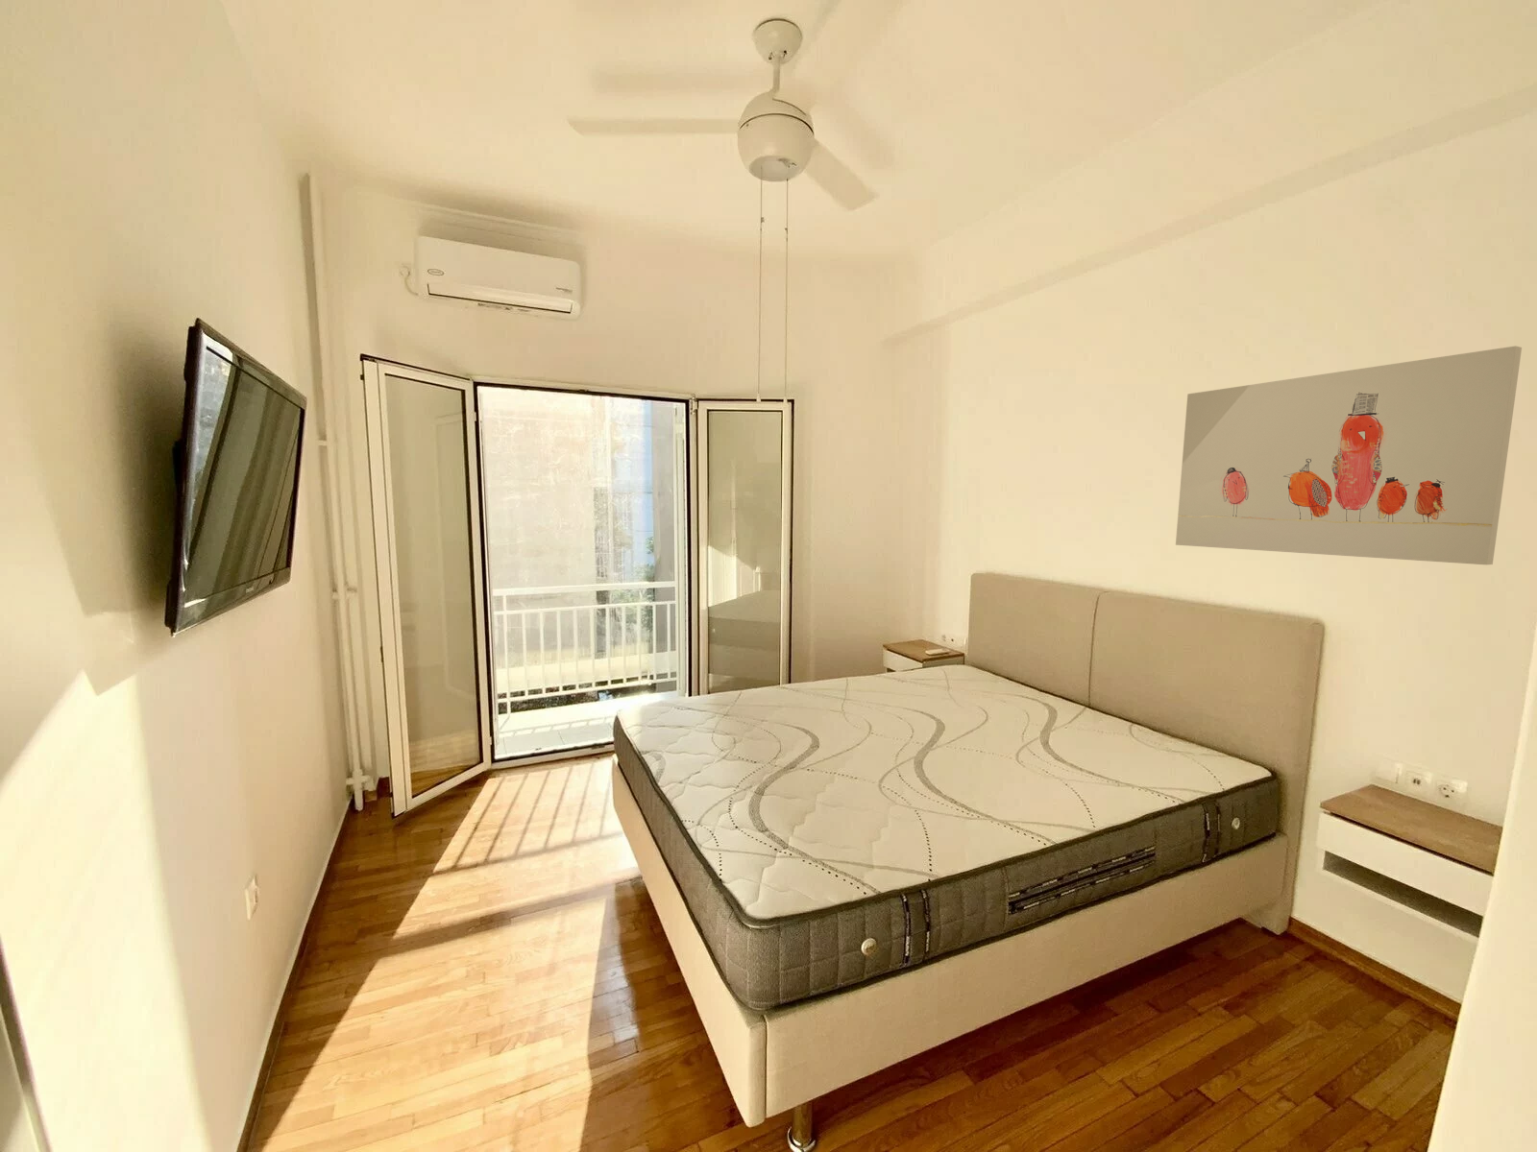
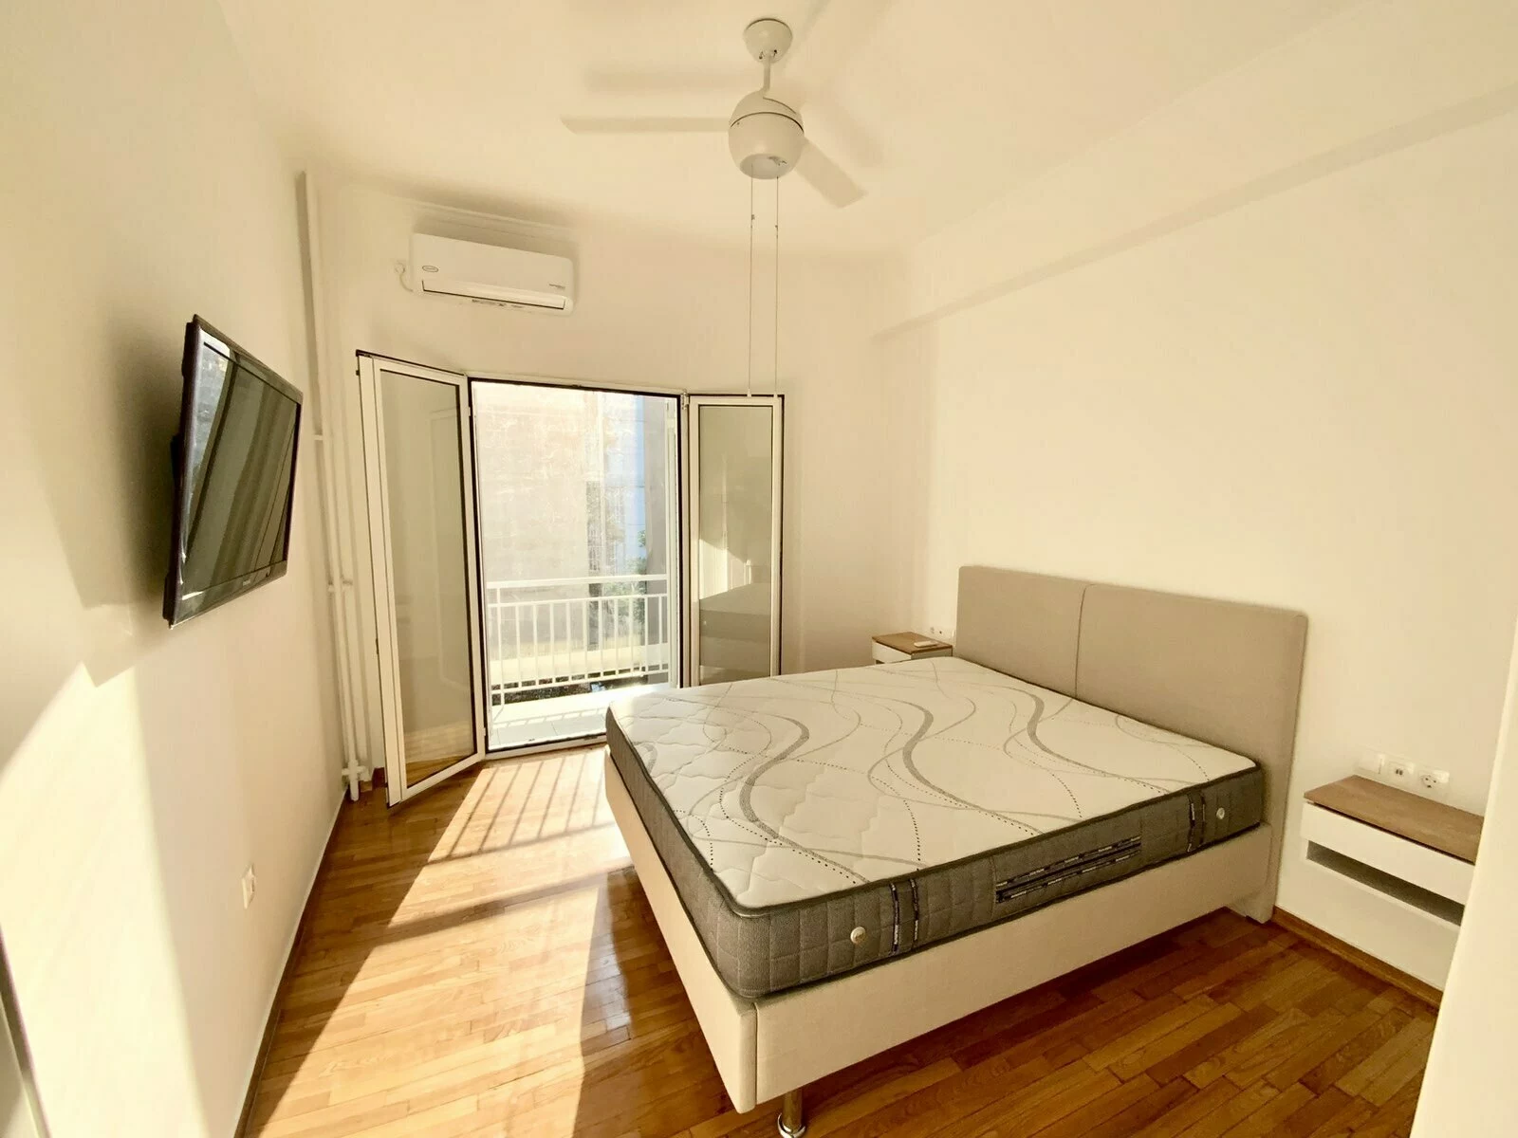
- wall art [1175,345,1522,565]
